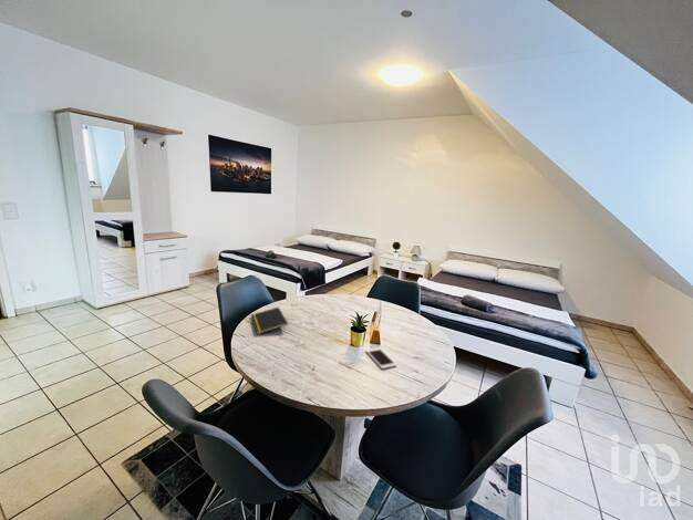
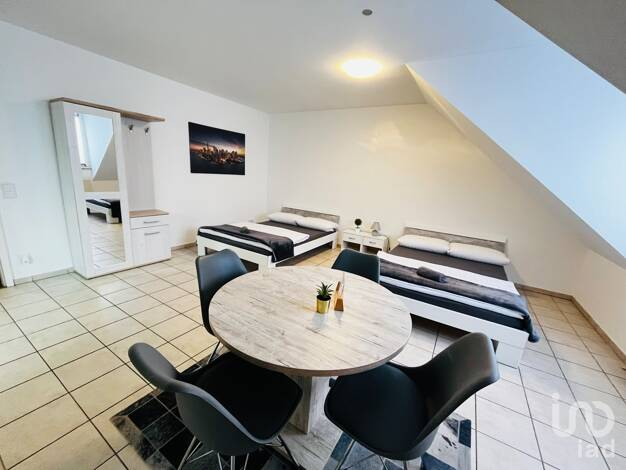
- notepad [250,306,289,335]
- cell phone [364,346,397,370]
